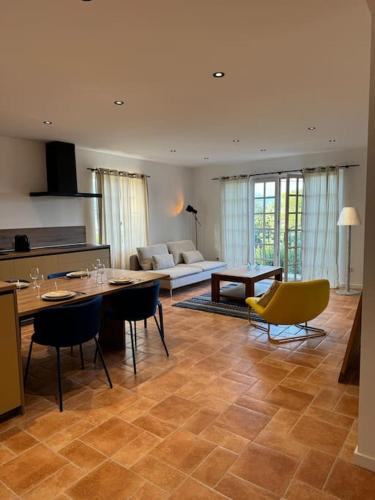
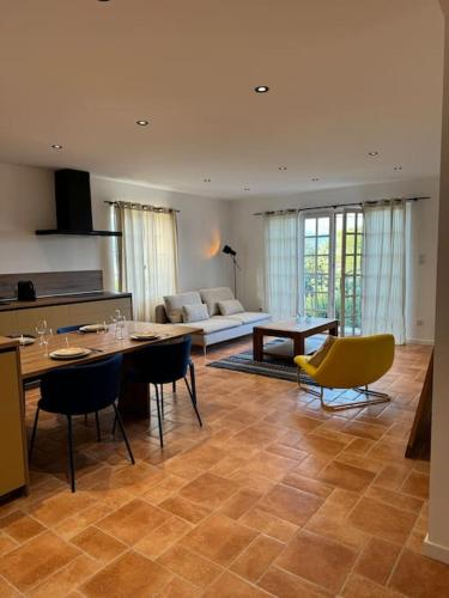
- floor lamp [335,206,363,296]
